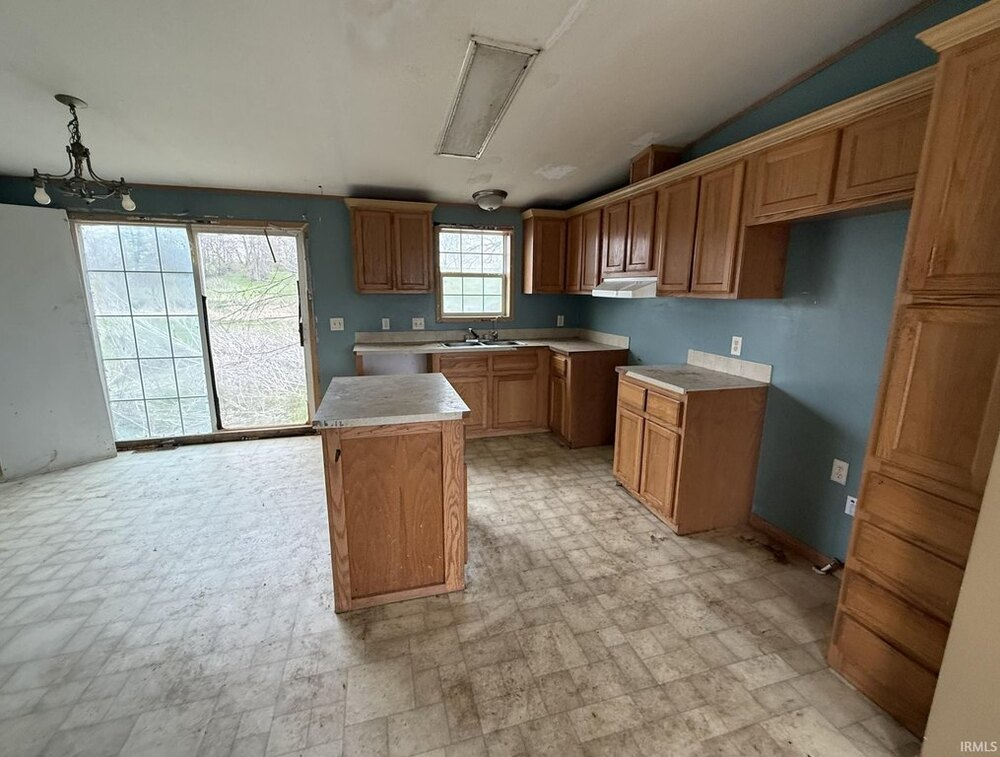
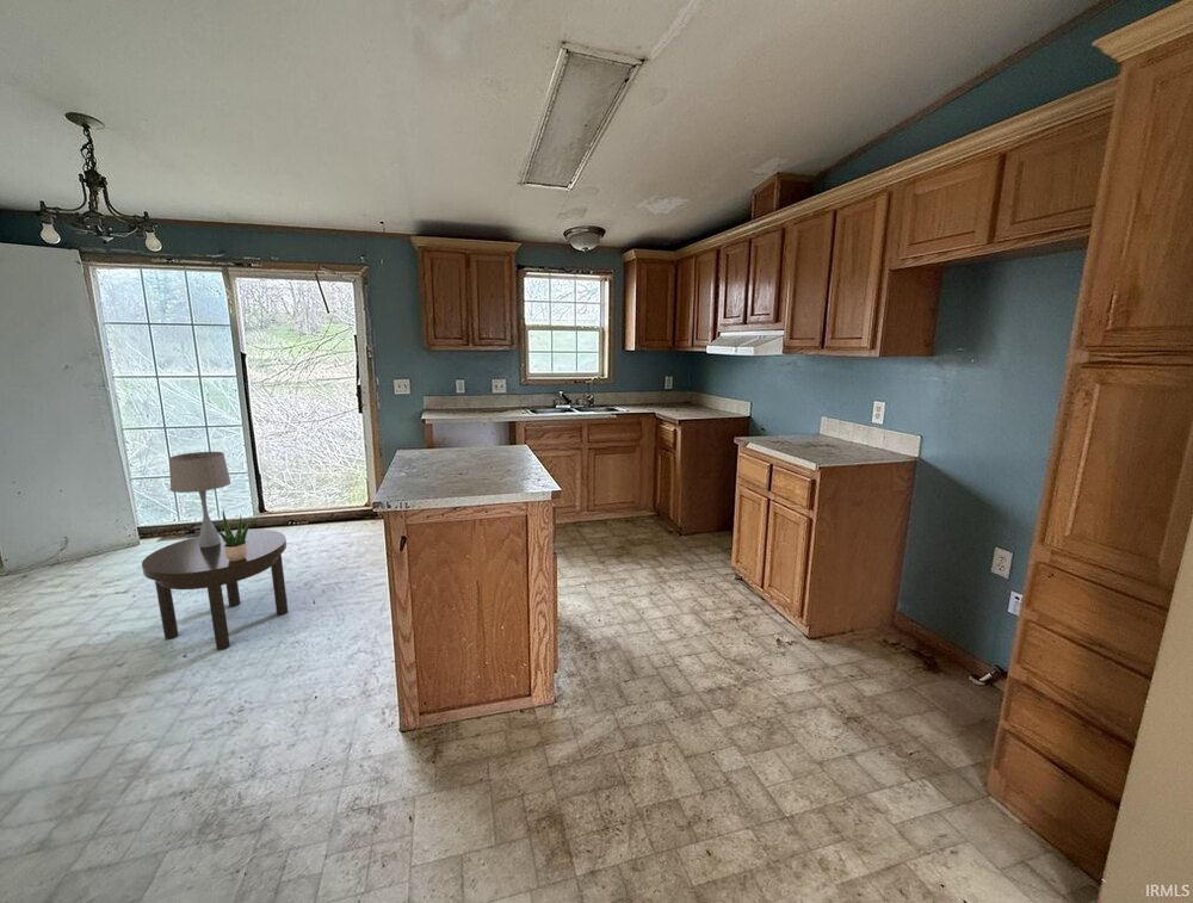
+ potted plant [214,509,256,562]
+ table lamp [168,451,231,548]
+ side table [141,528,289,651]
